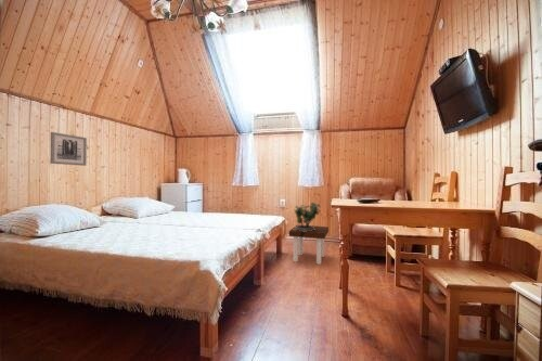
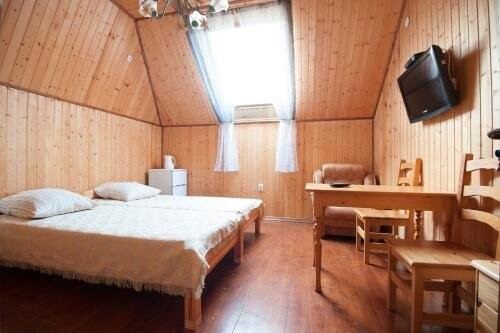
- wall art [49,131,88,167]
- side table [288,224,330,266]
- potted plant [292,202,321,232]
